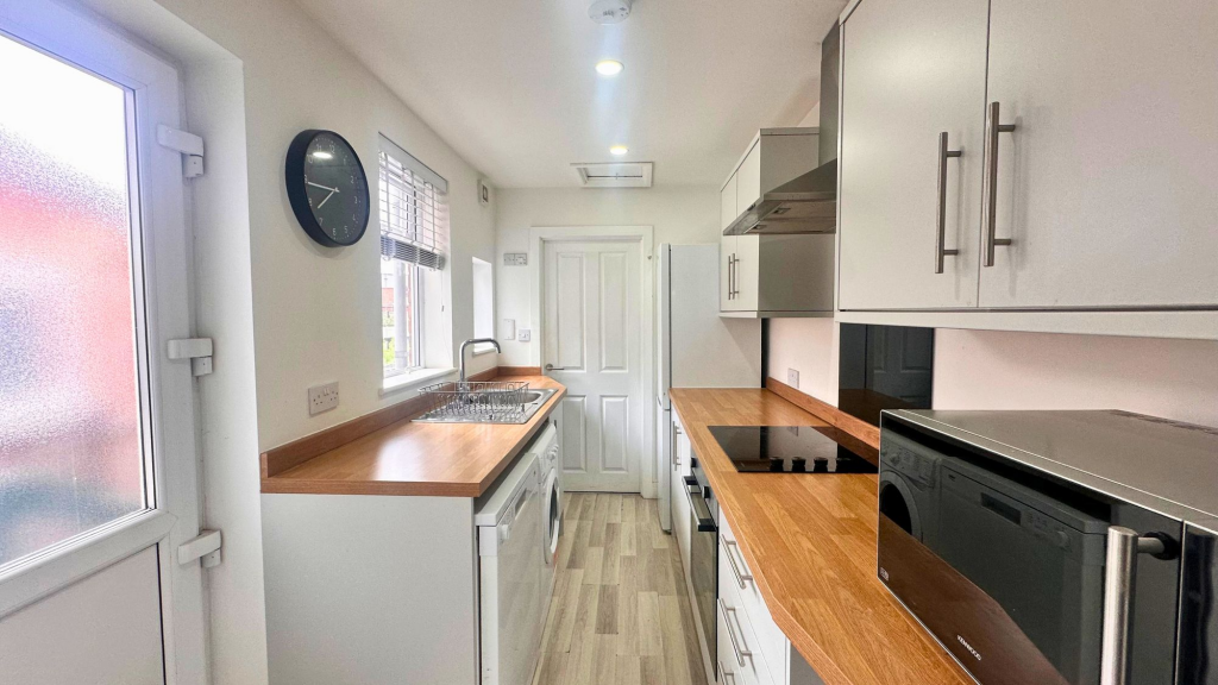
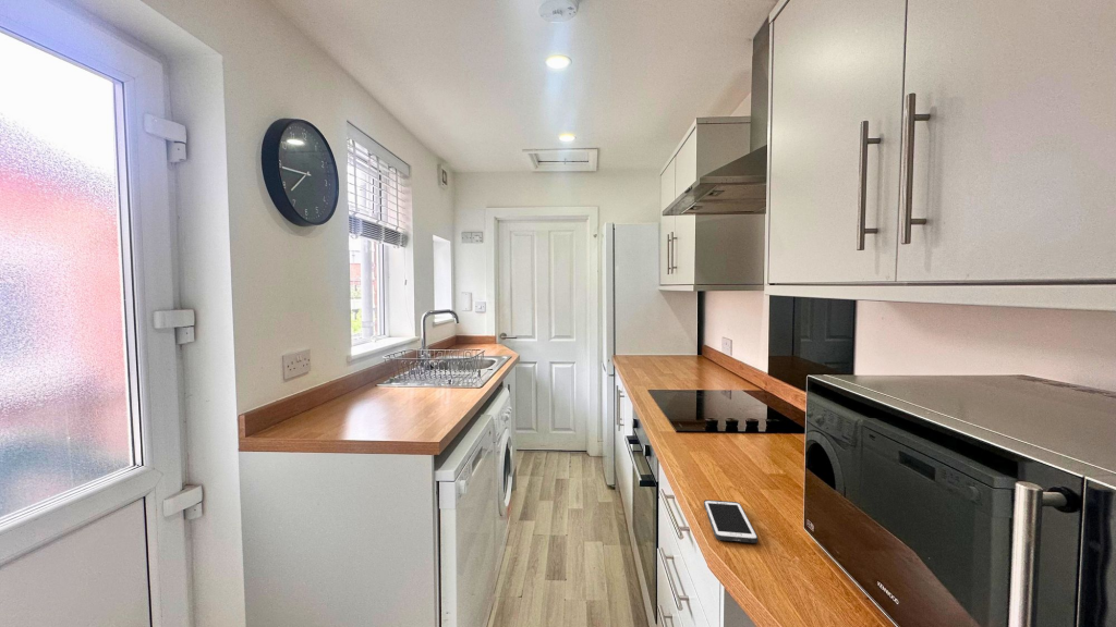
+ cell phone [703,499,759,544]
